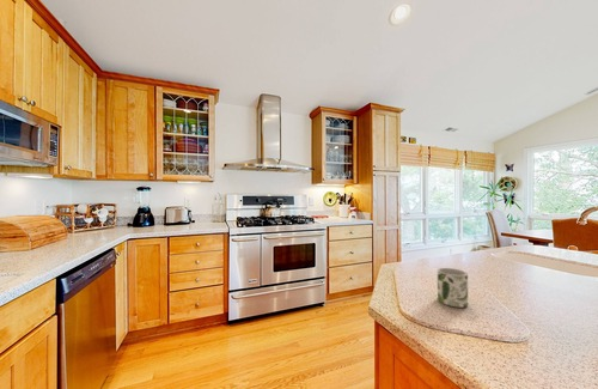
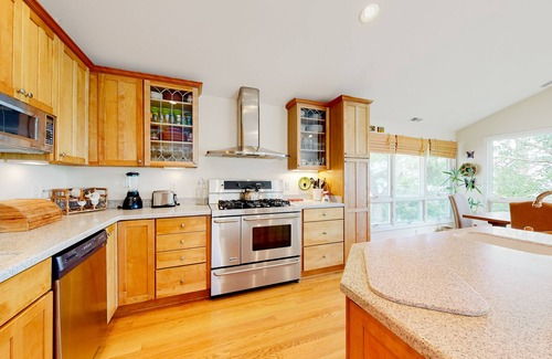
- mug [437,267,469,309]
